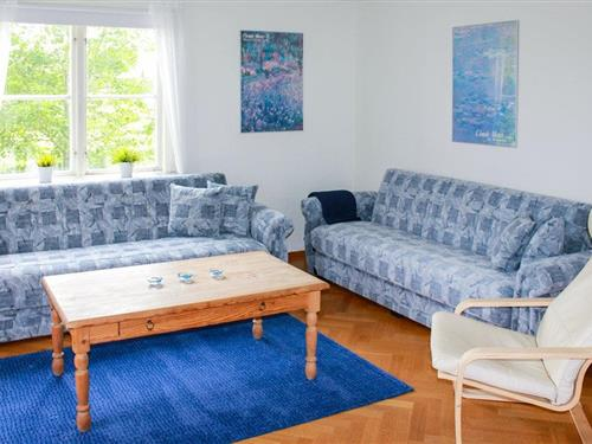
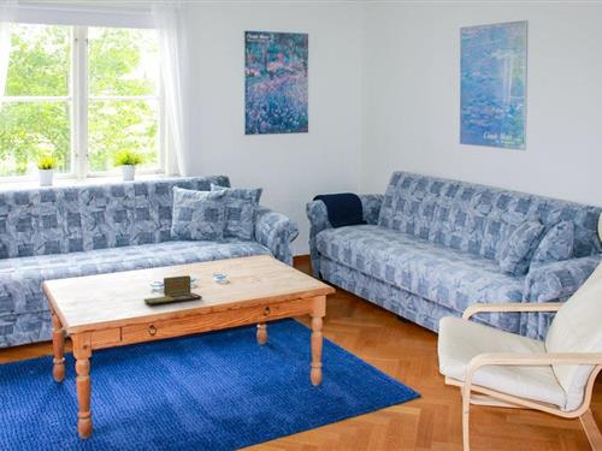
+ board game [143,274,203,305]
